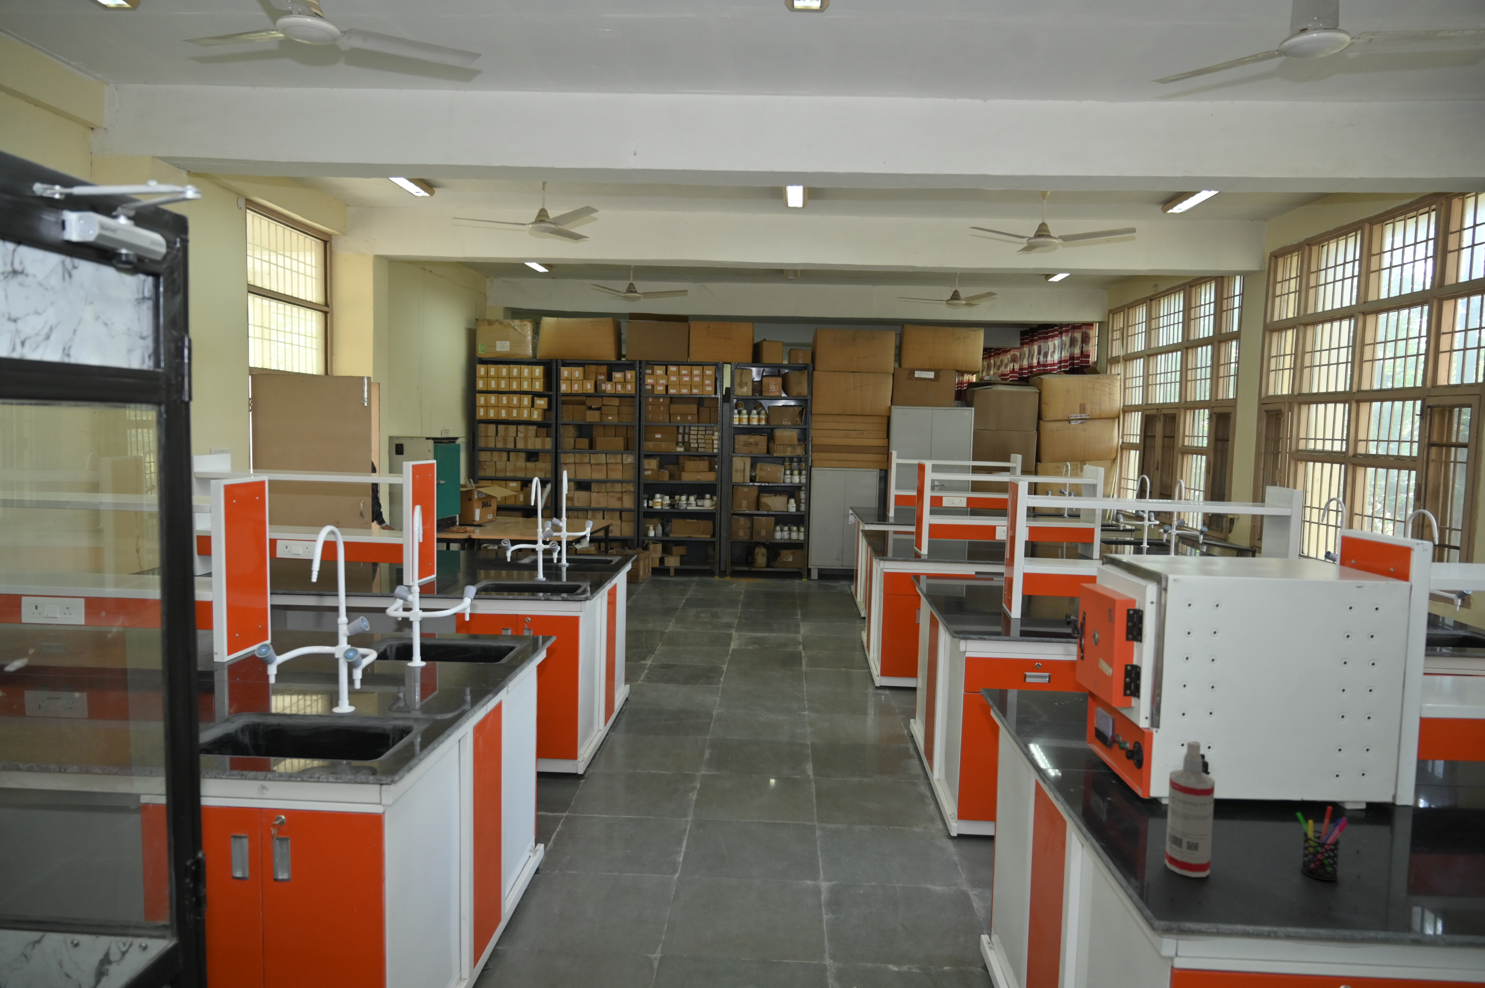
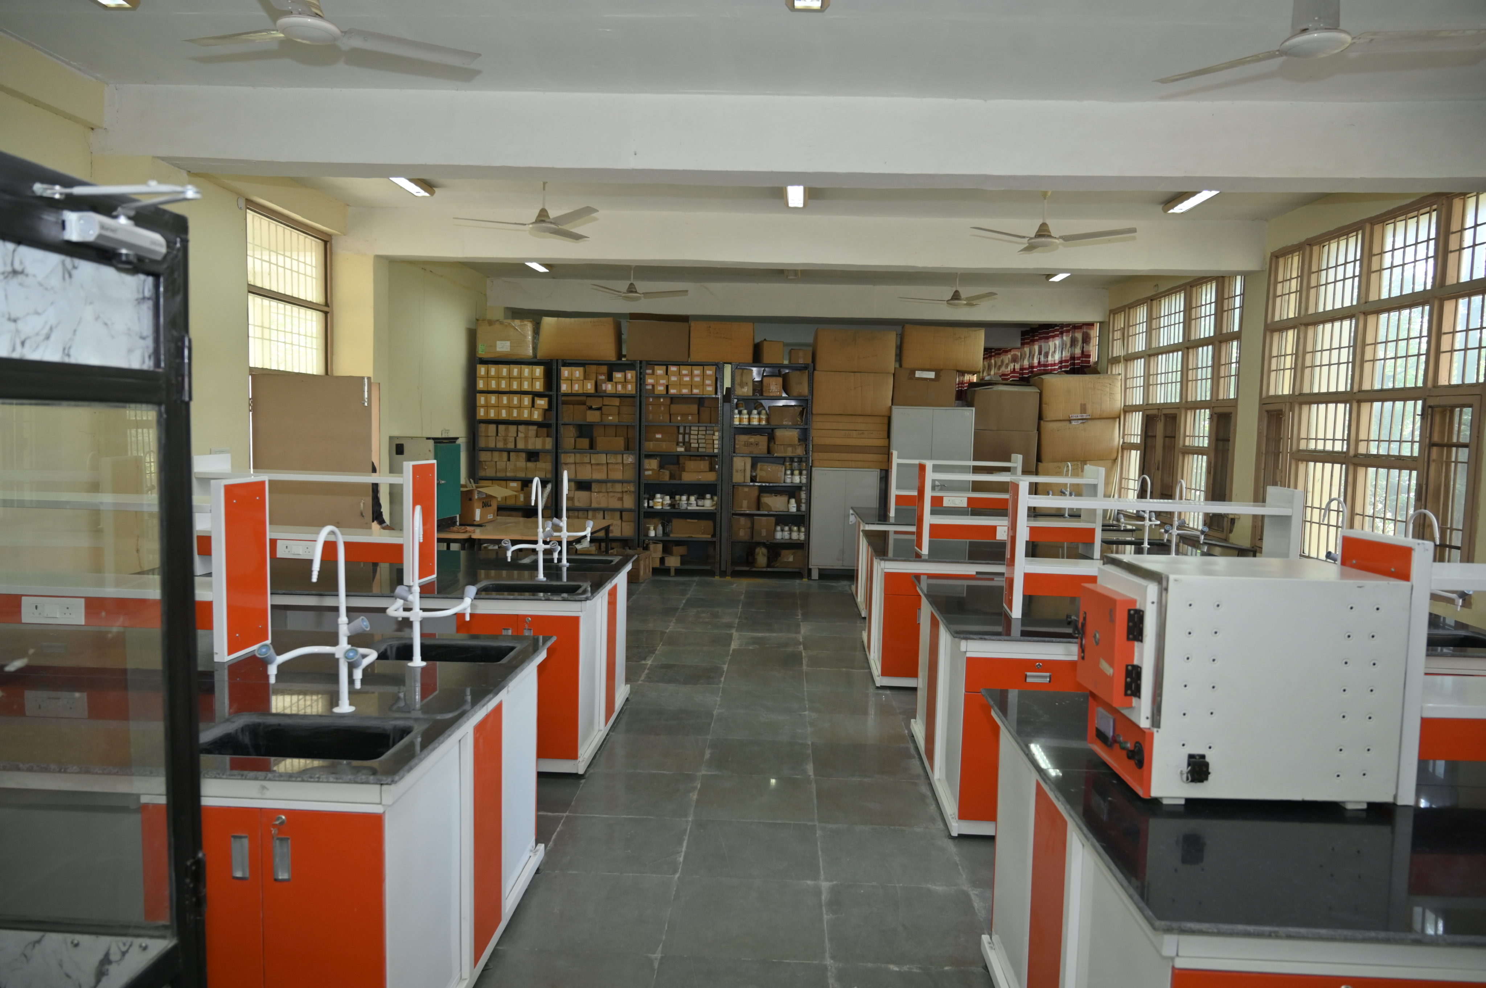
- spray bottle [1165,741,1215,878]
- pen holder [1295,806,1348,881]
